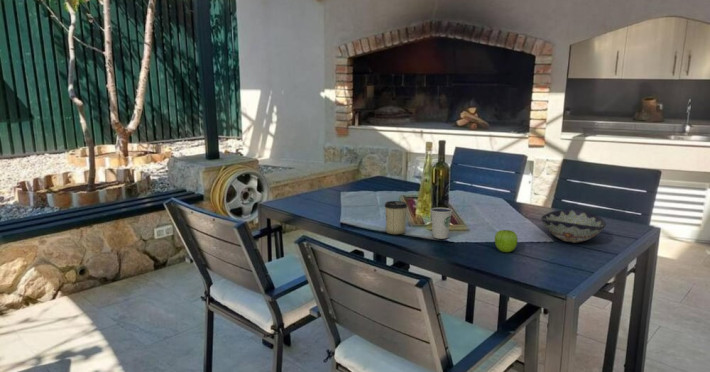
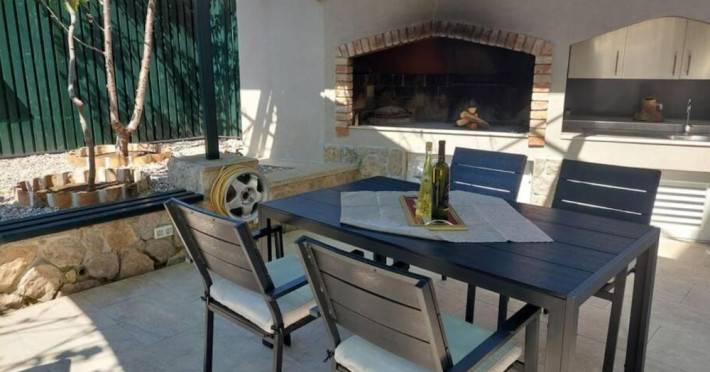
- dixie cup [429,207,453,240]
- cup [383,200,408,235]
- fruit [494,229,519,253]
- decorative bowl [540,208,607,243]
